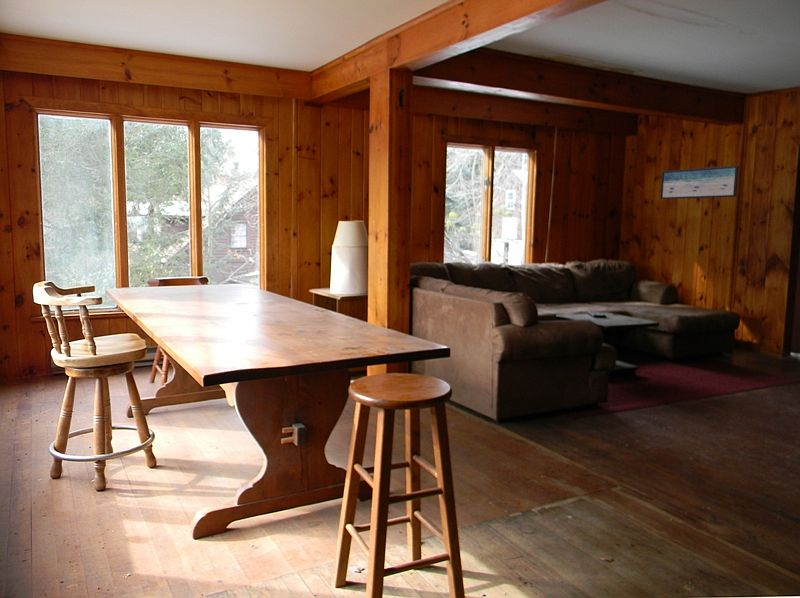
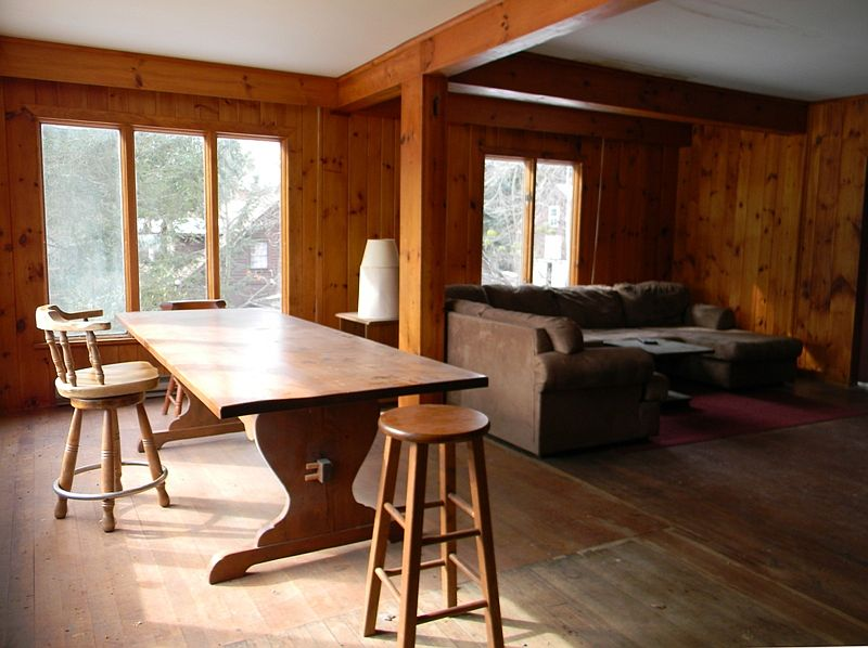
- wall art [660,165,740,200]
